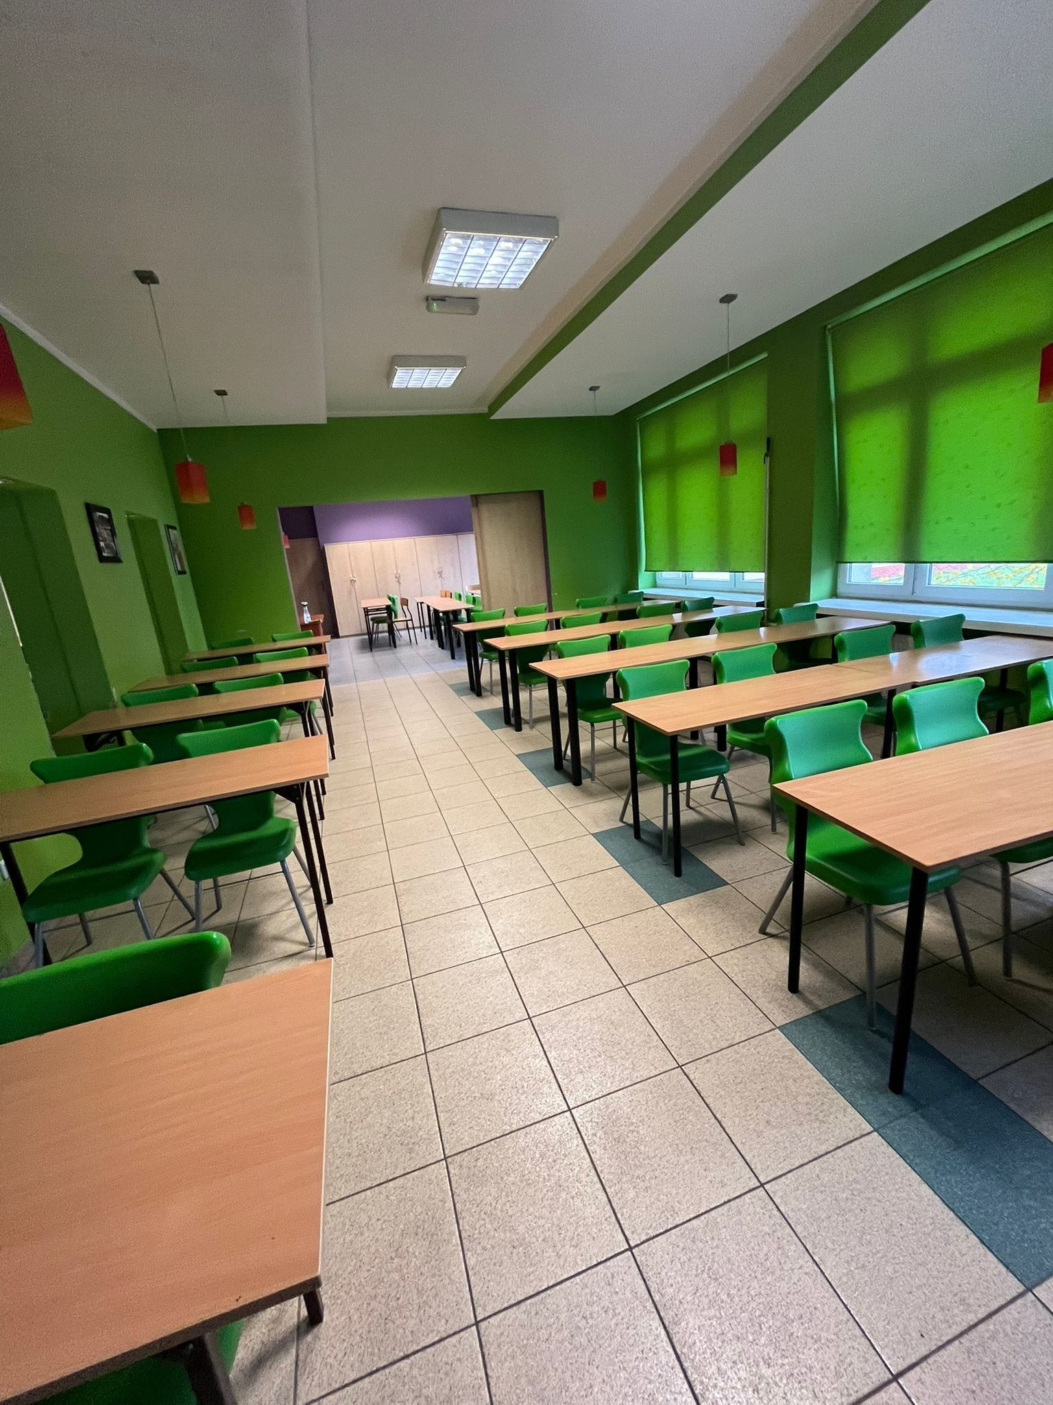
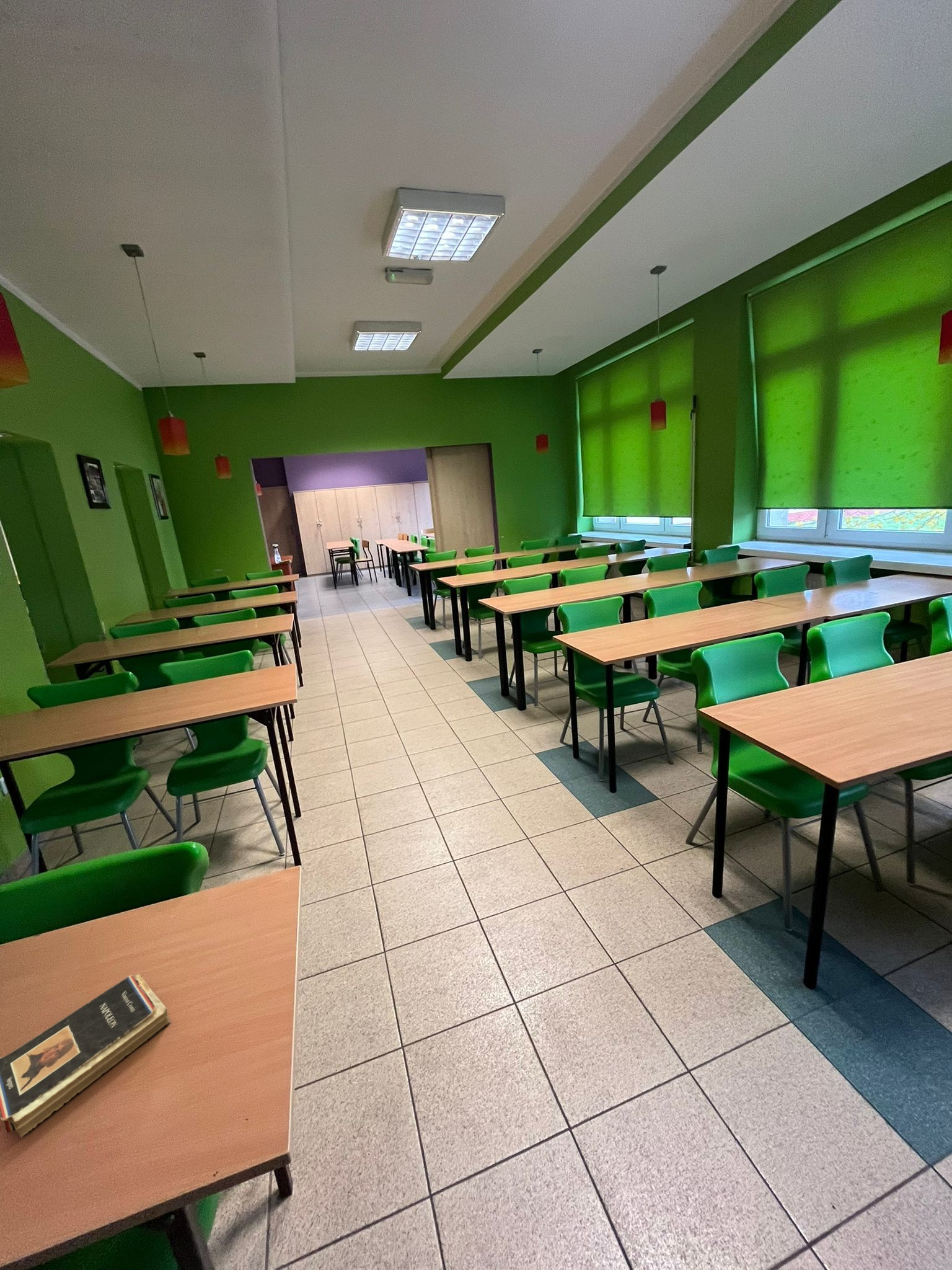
+ book [0,974,172,1139]
